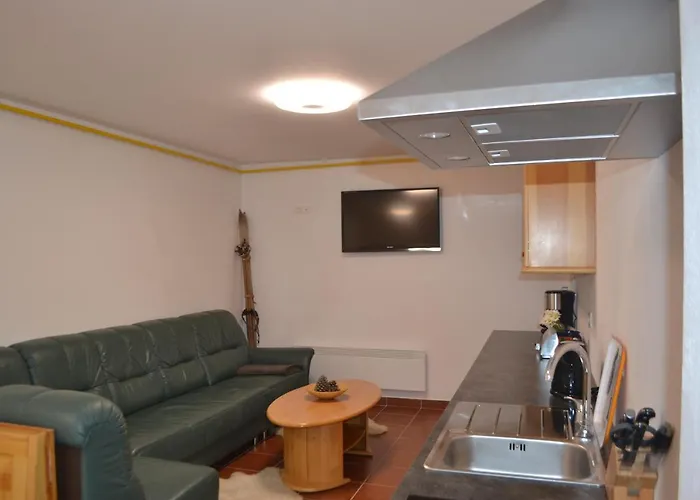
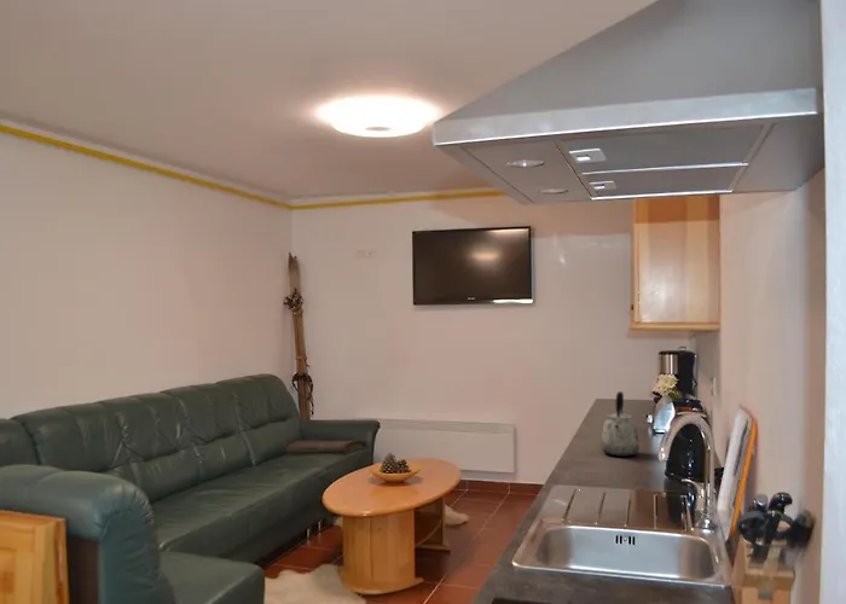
+ kettle [599,390,641,458]
